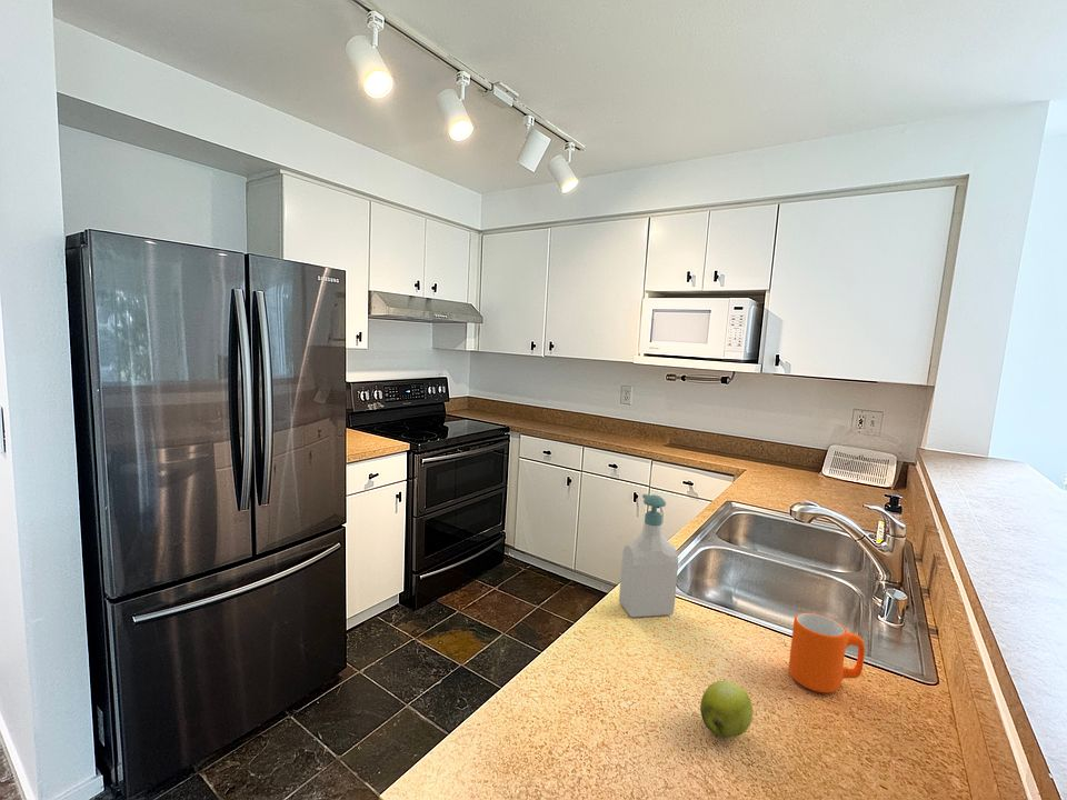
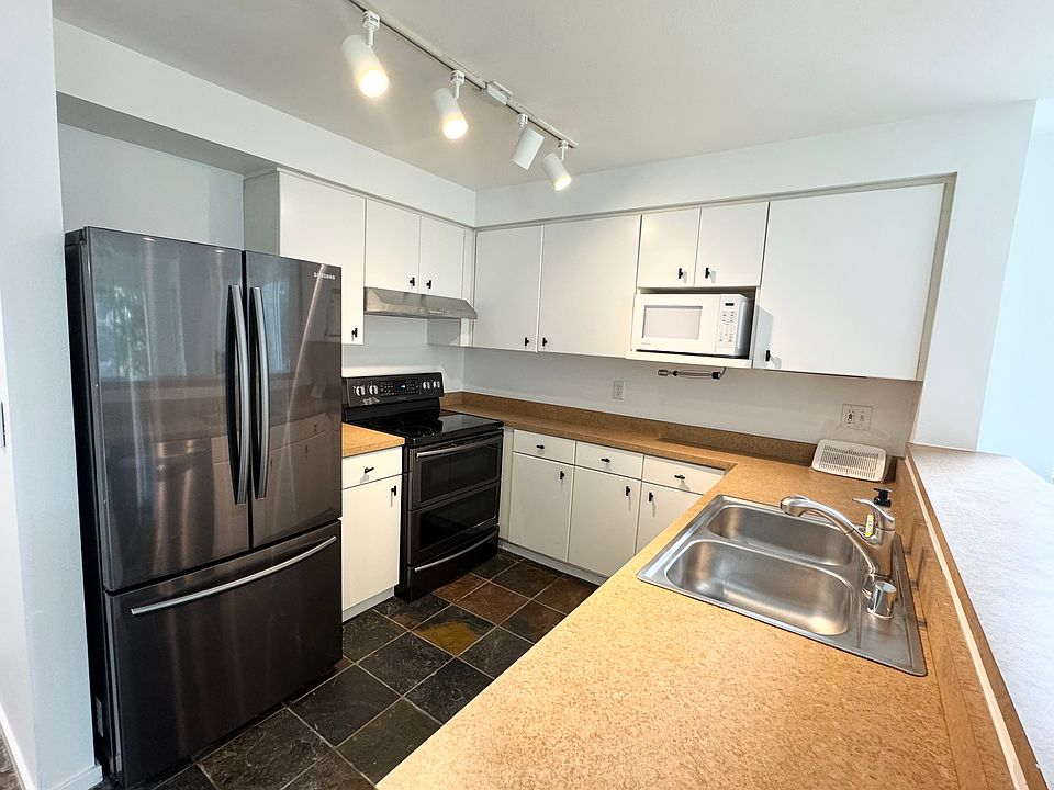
- apple [699,680,754,739]
- mug [788,612,866,694]
- soap bottle [618,493,679,618]
